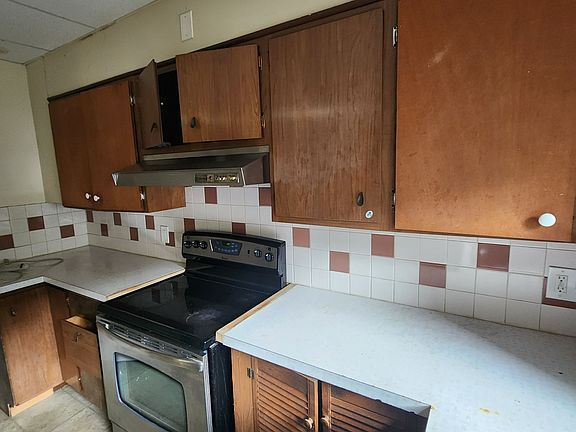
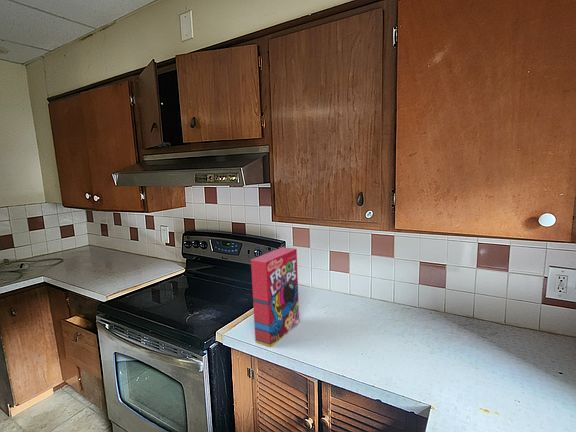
+ cereal box [250,246,300,348]
